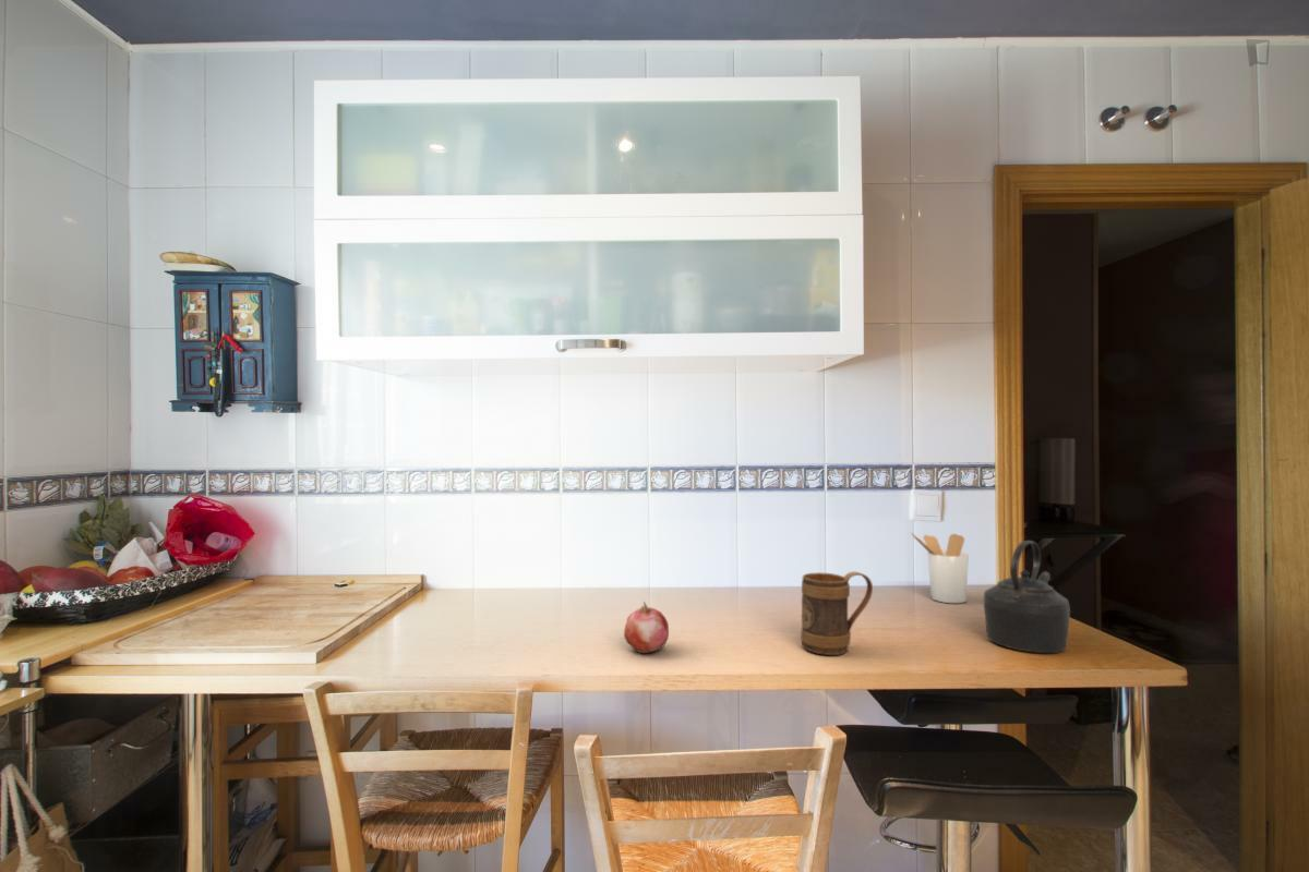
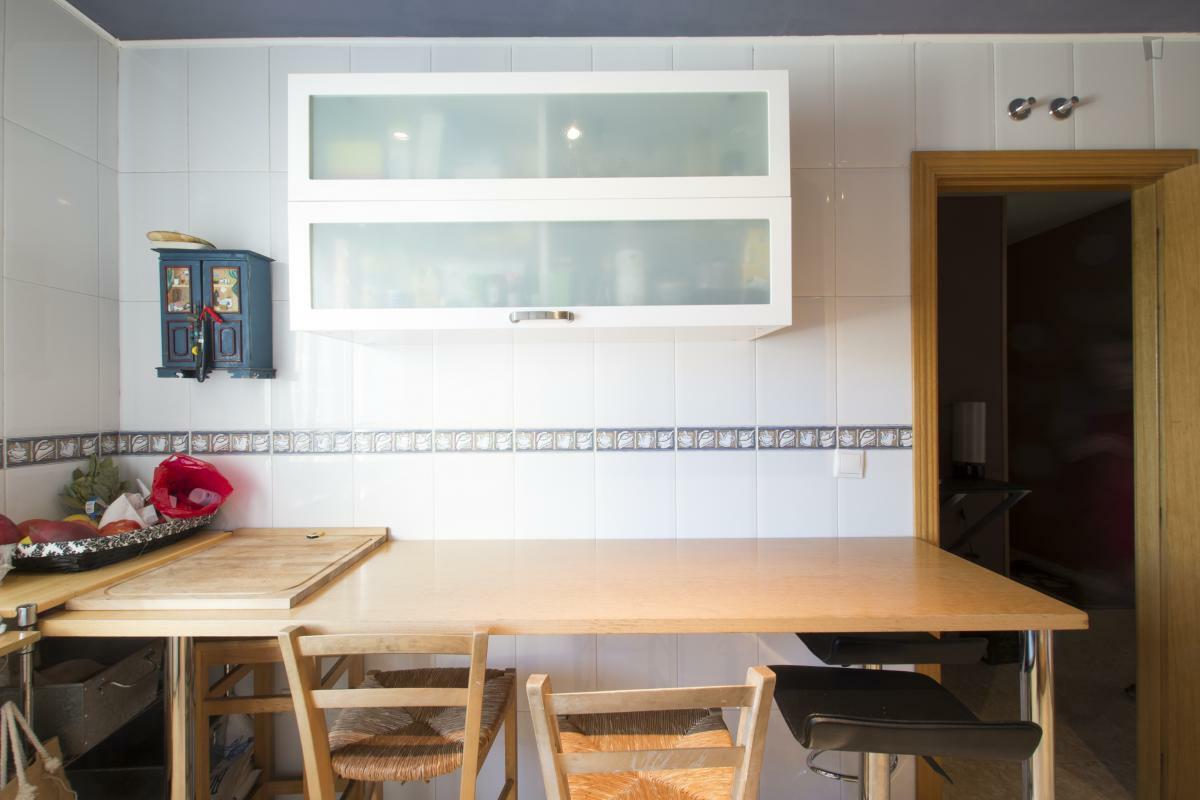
- mug [800,571,874,656]
- utensil holder [910,532,970,604]
- fruit [623,601,670,654]
- kettle [983,540,1071,654]
